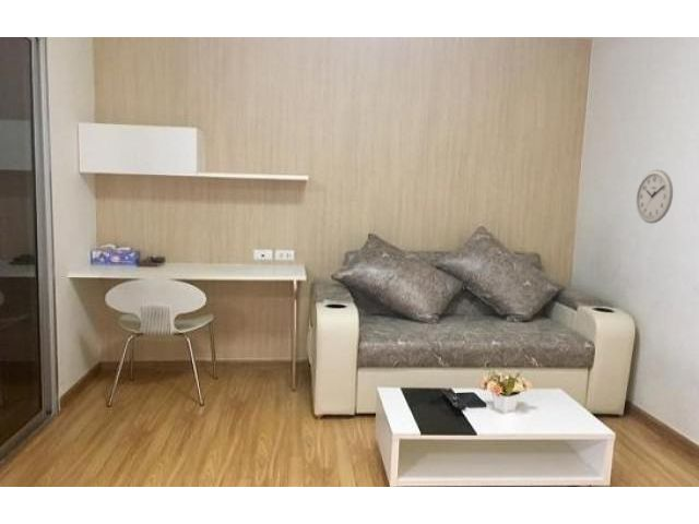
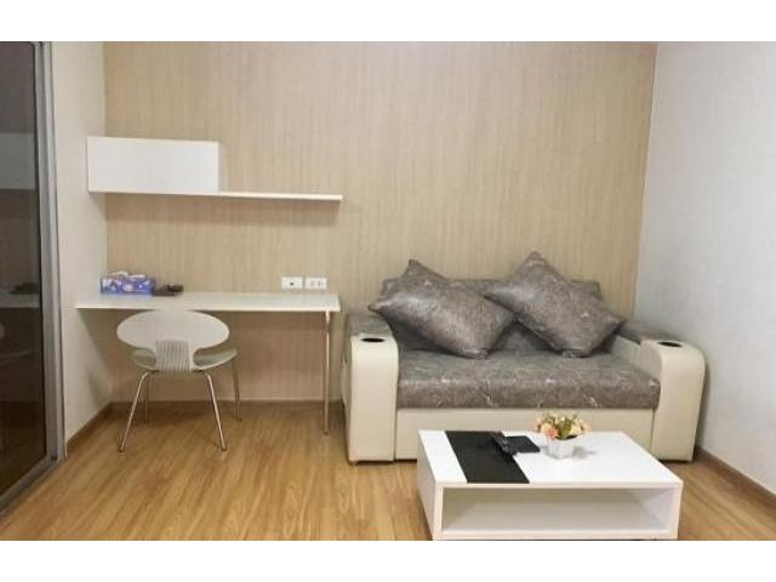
- wall clock [635,168,674,225]
